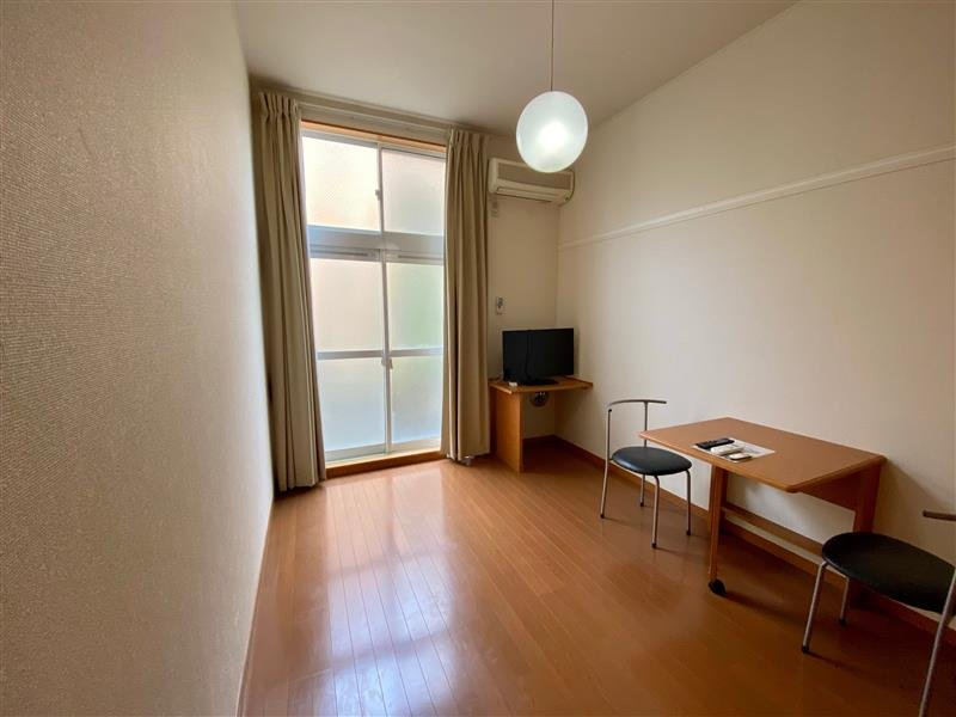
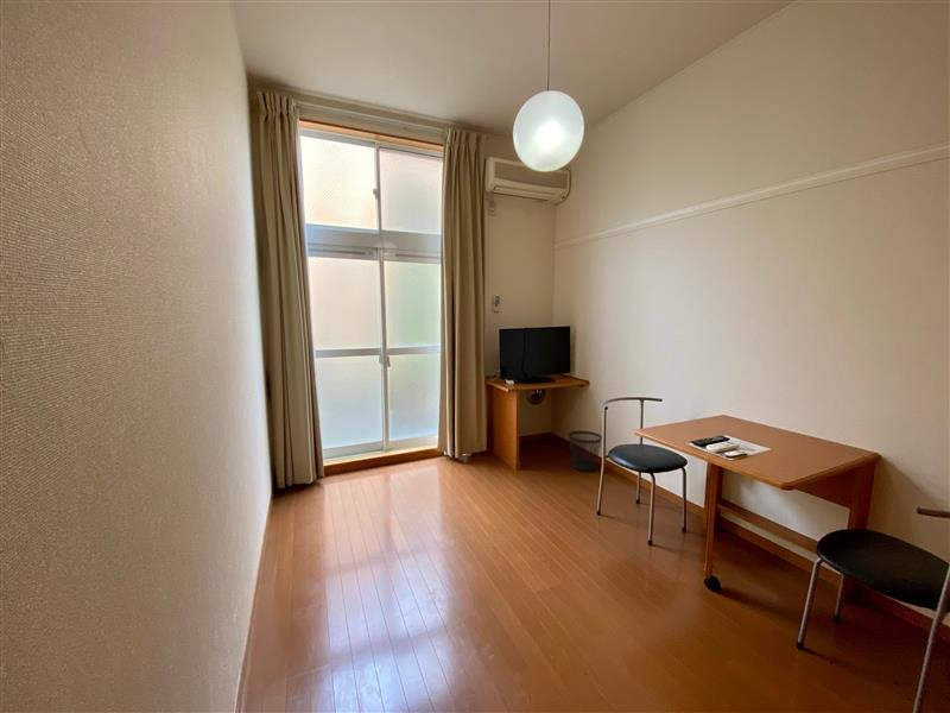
+ wastebasket [568,430,603,472]
